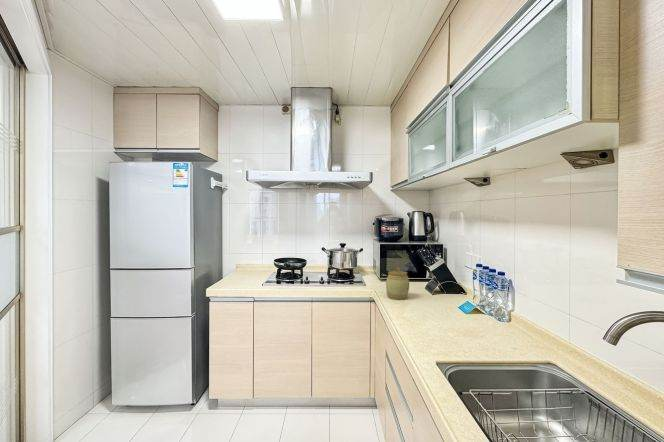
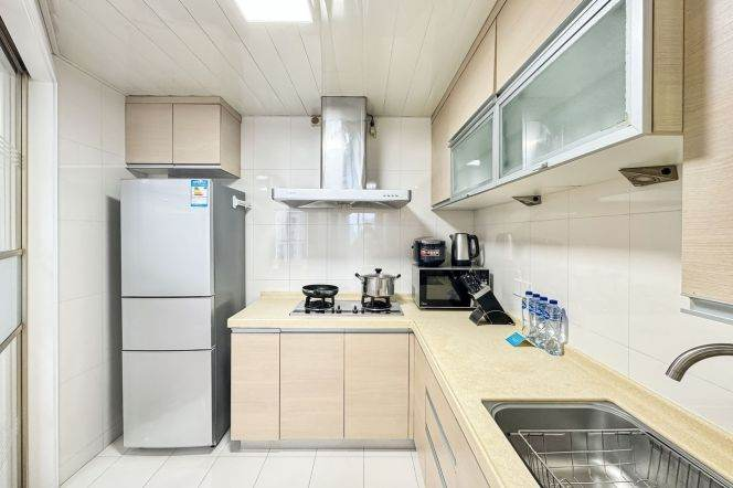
- jar [385,266,410,300]
